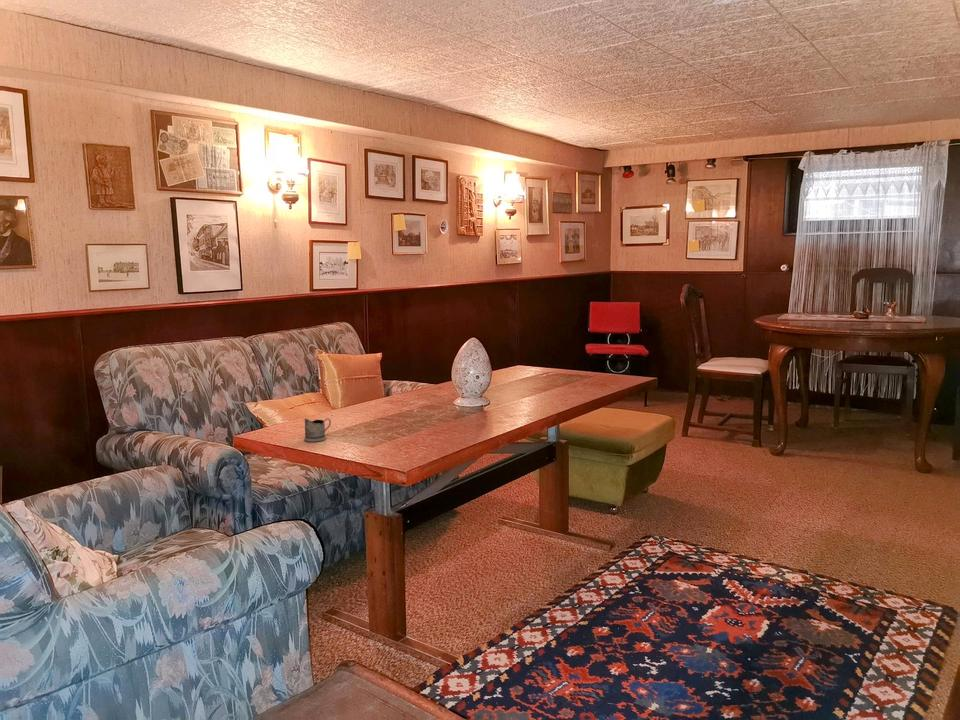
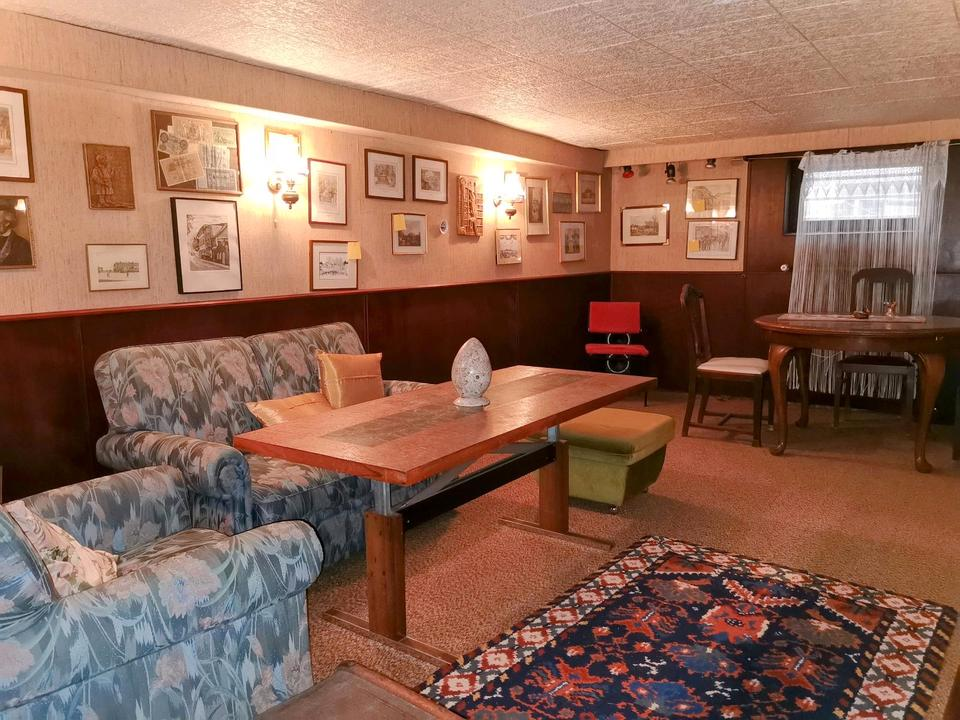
- tea glass holder [303,417,332,443]
